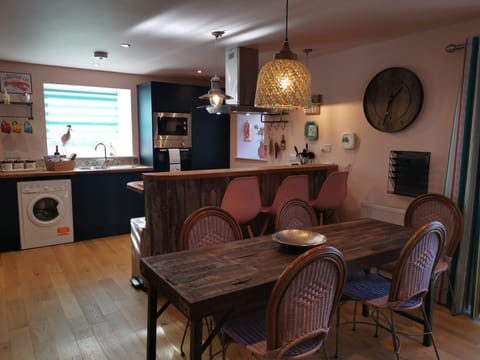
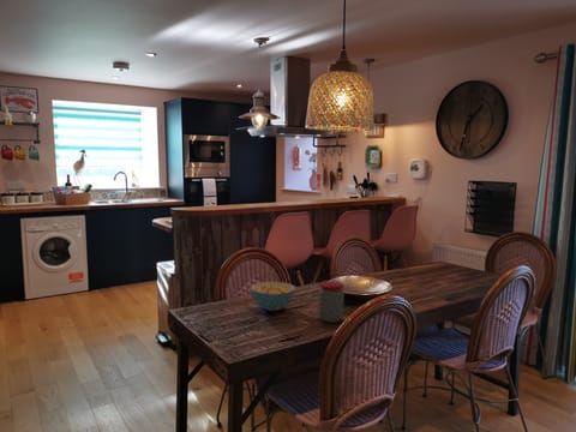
+ cereal bowl [250,281,296,312]
+ jar [317,281,346,324]
